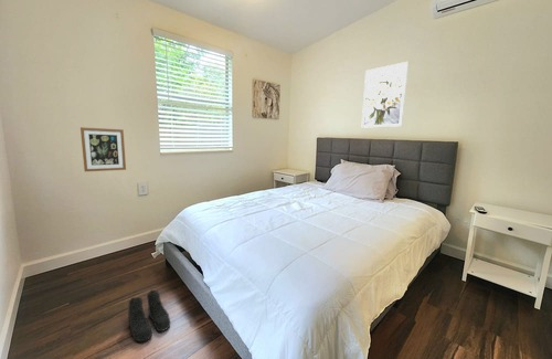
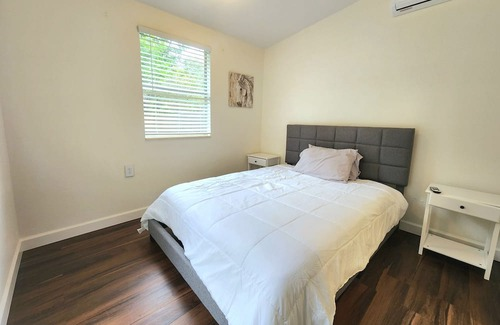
- wall art [361,61,410,129]
- boots [127,289,171,344]
- wall art [79,126,127,172]
